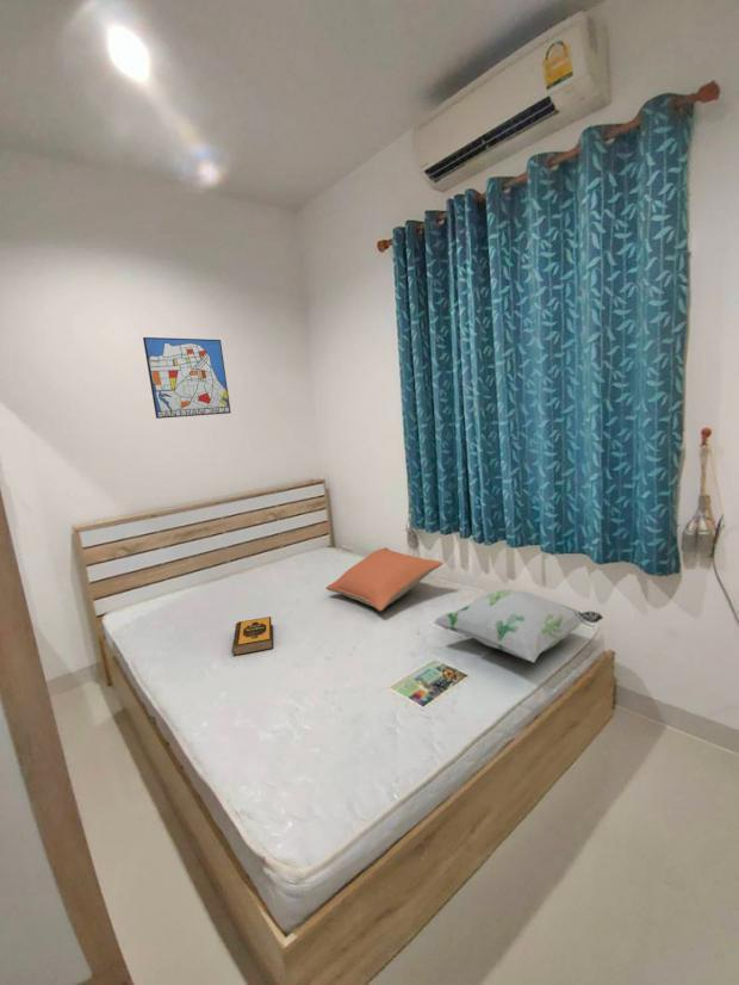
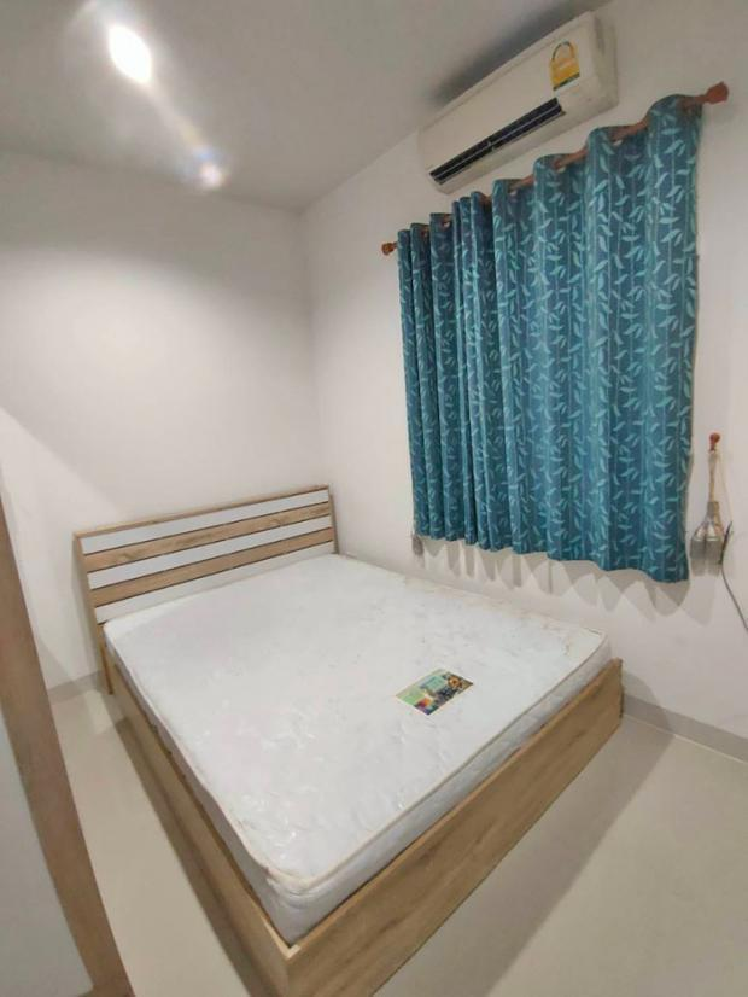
- pillow [325,546,443,612]
- decorative pillow [433,588,604,663]
- wall art [142,336,231,420]
- hardback book [230,615,274,657]
